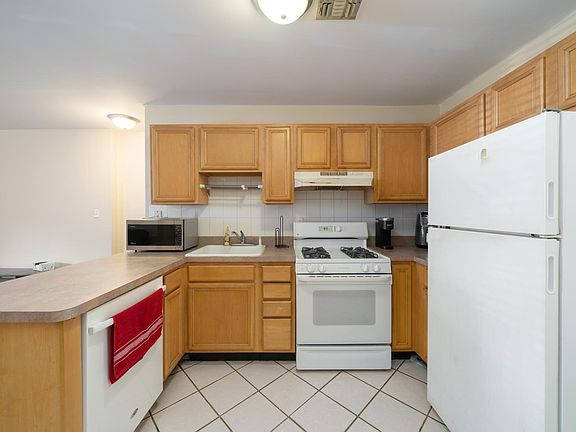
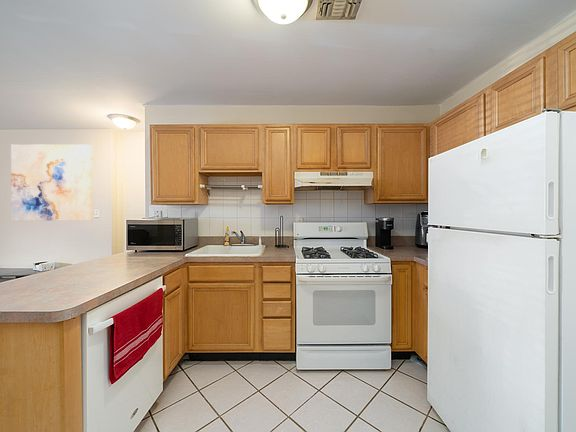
+ wall art [10,143,94,222]
